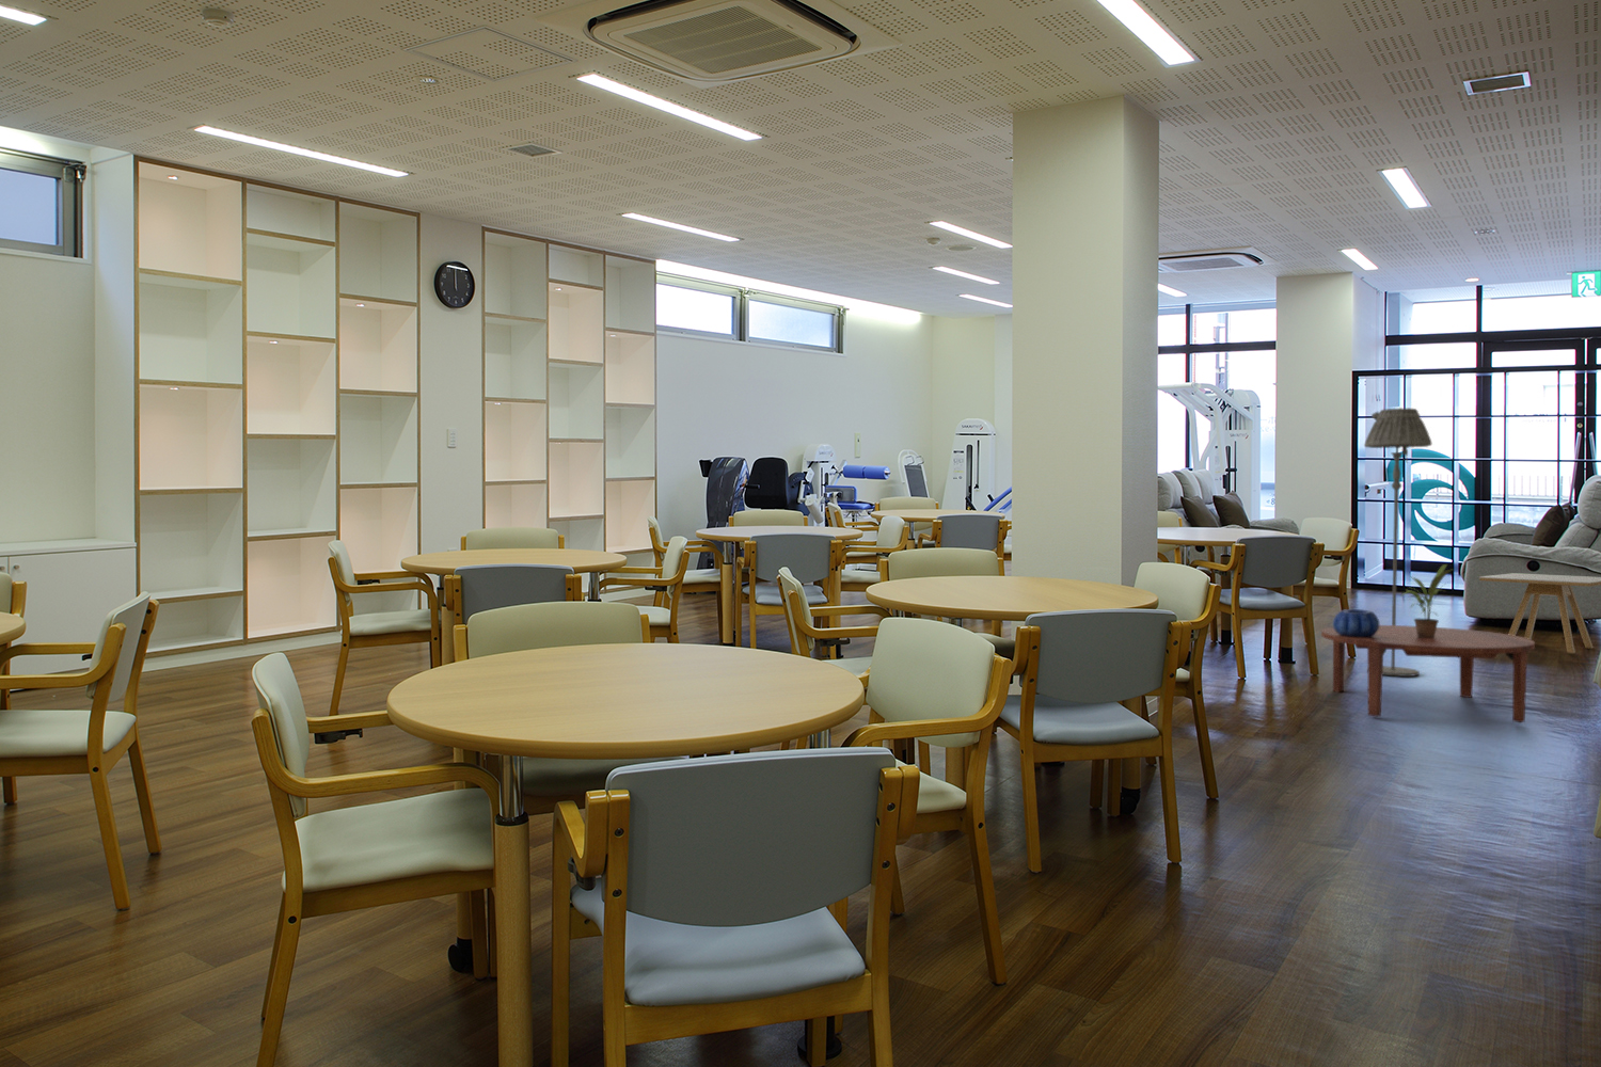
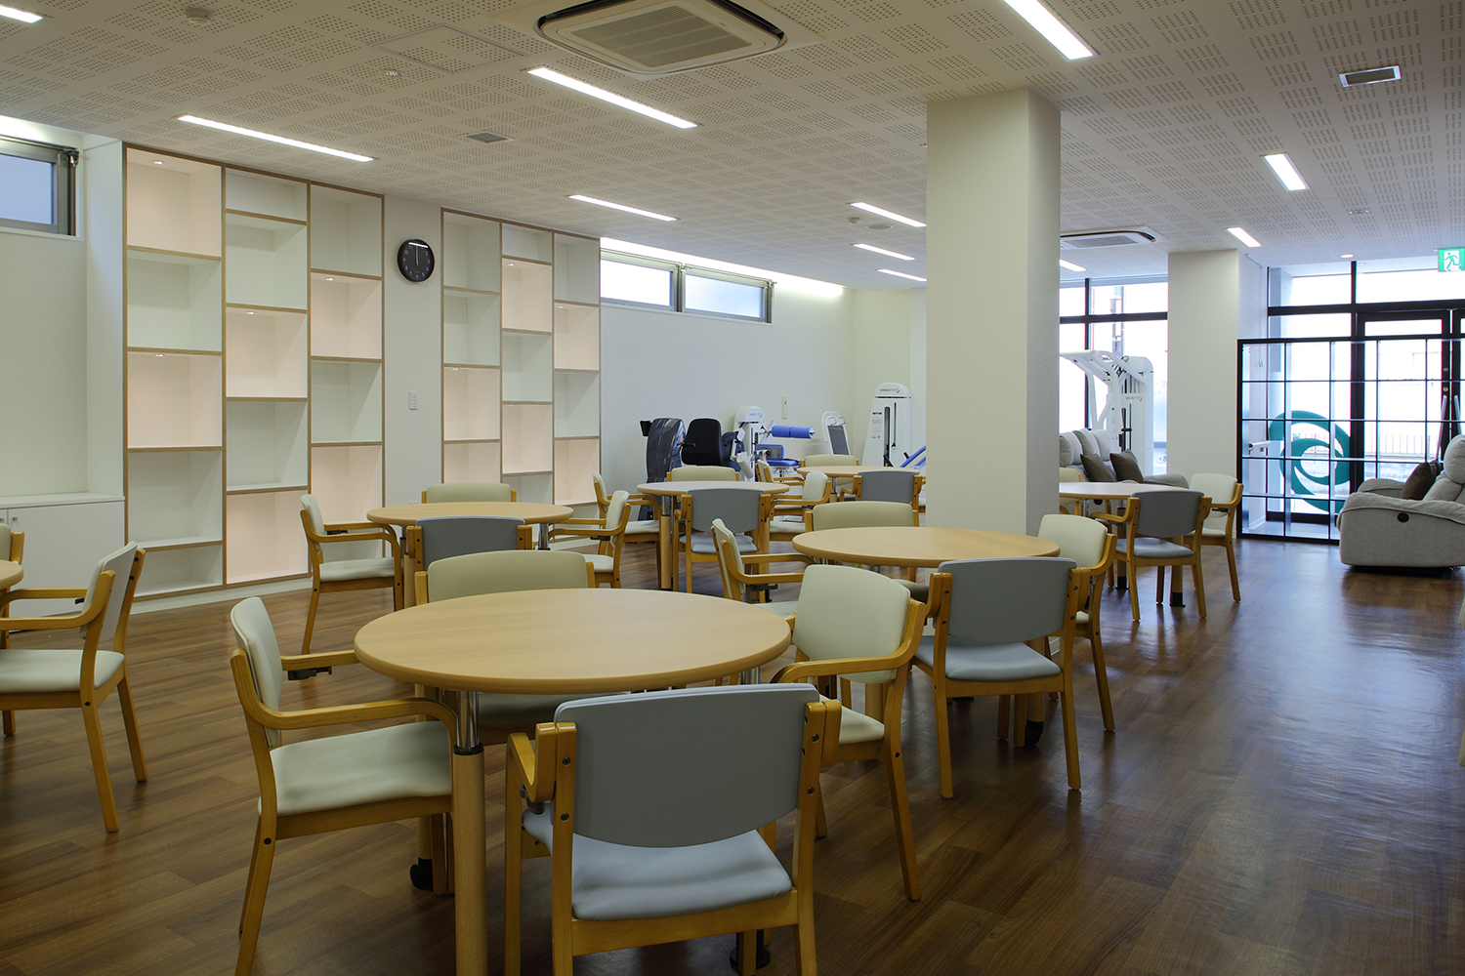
- coffee table [1320,624,1535,723]
- side table [1478,572,1601,654]
- potted plant [1401,563,1462,638]
- floor lamp [1363,406,1433,678]
- decorative bowl [1332,609,1381,637]
